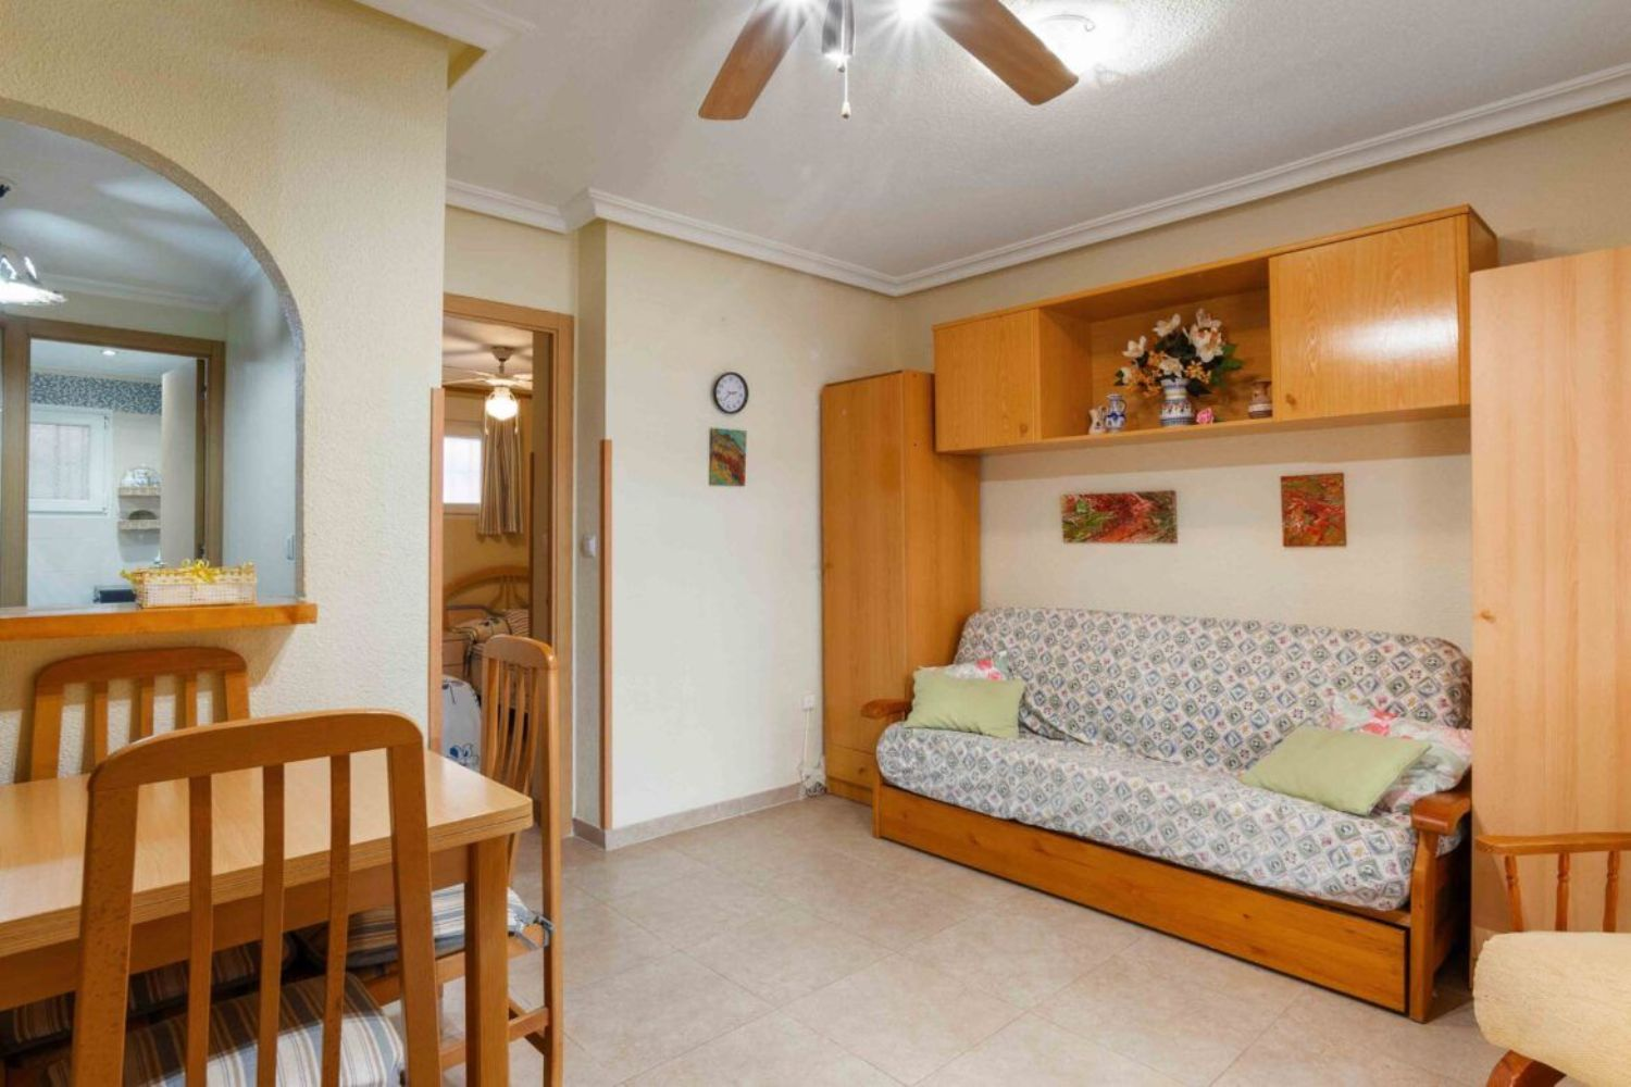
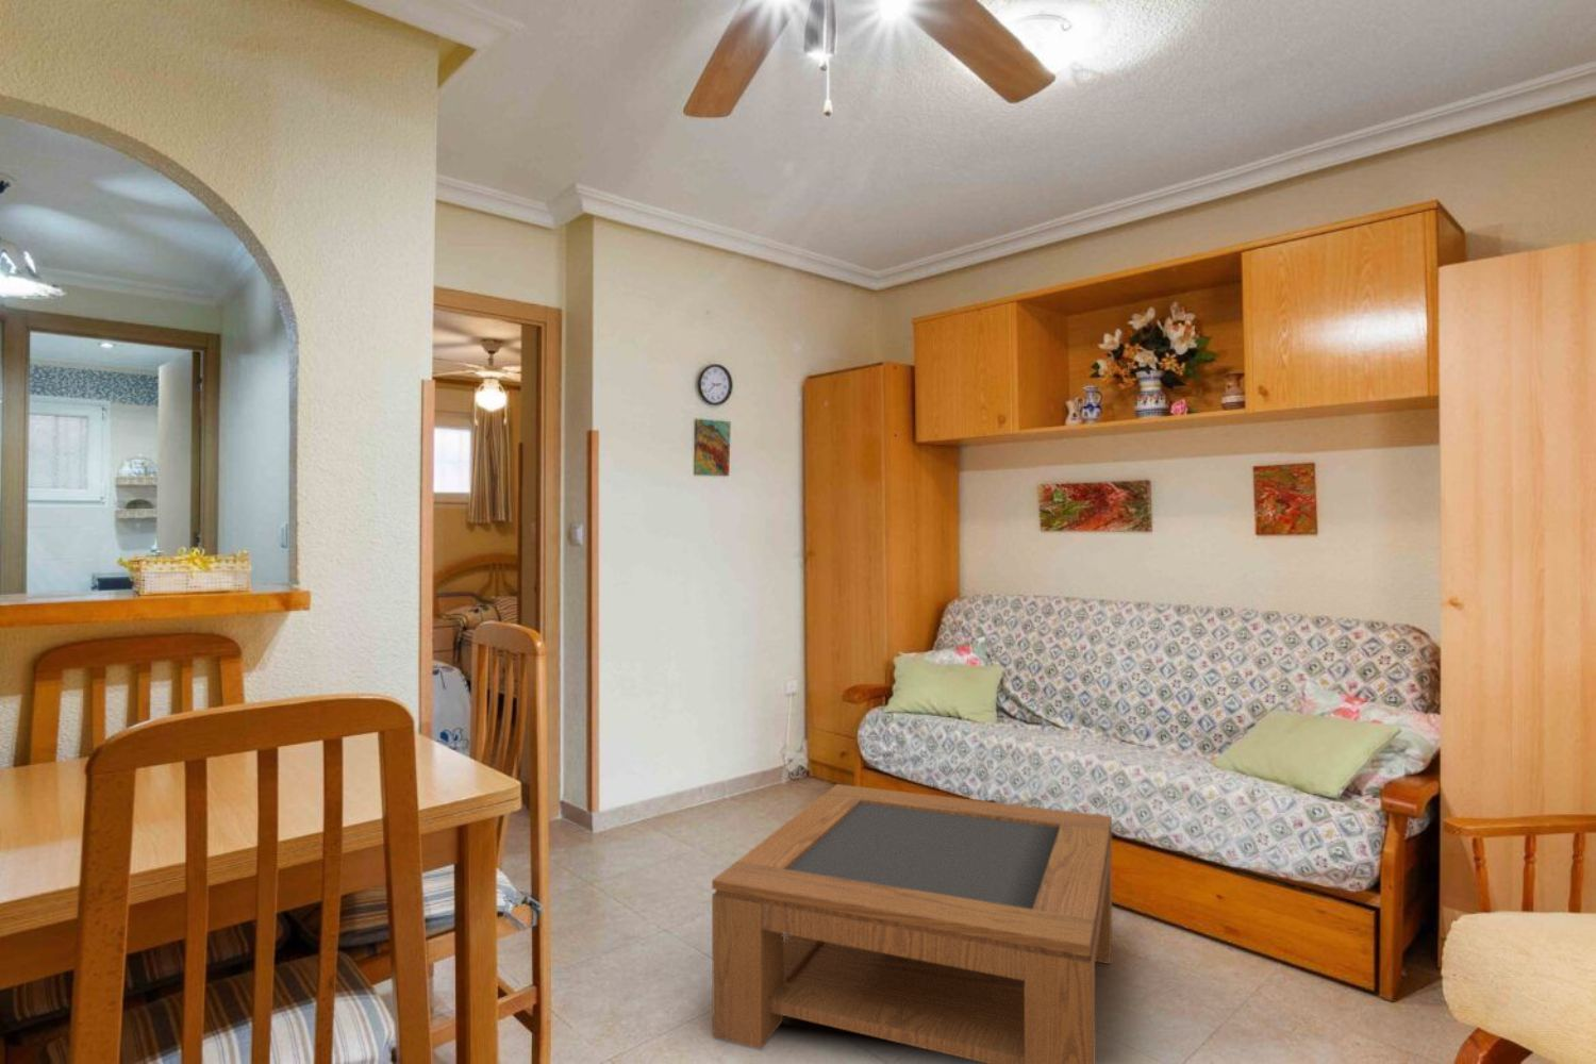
+ coffee table [711,783,1113,1064]
